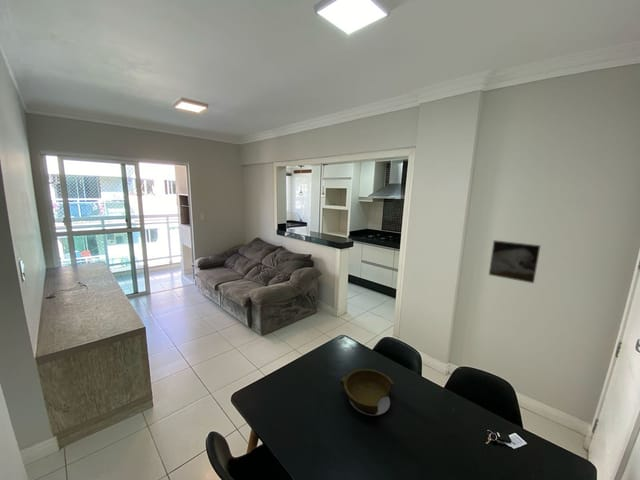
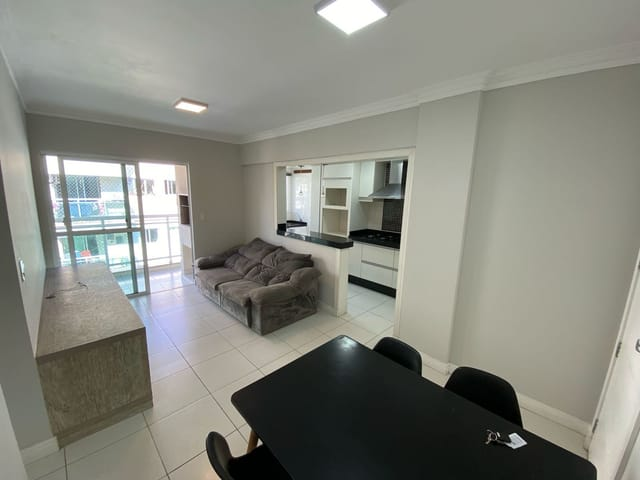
- bowl [339,368,395,416]
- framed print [488,239,541,284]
